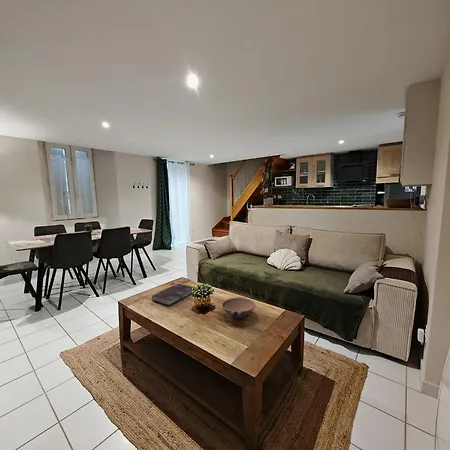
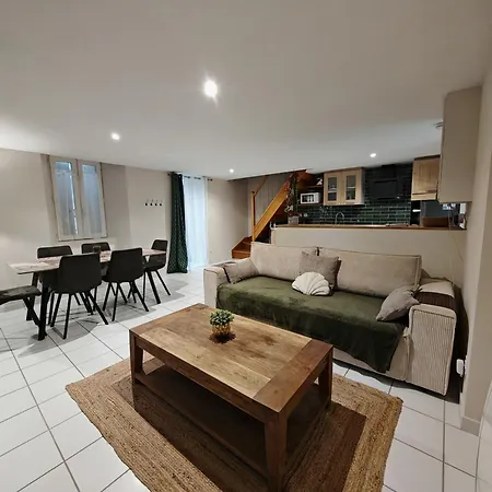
- book [151,283,194,306]
- bowl [221,296,256,320]
